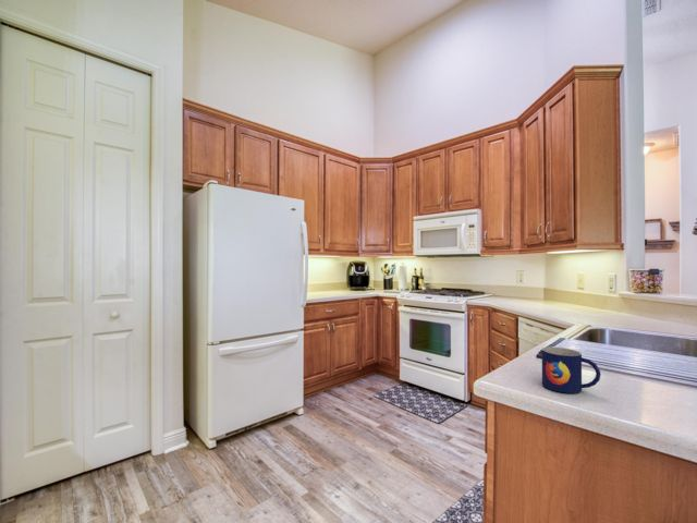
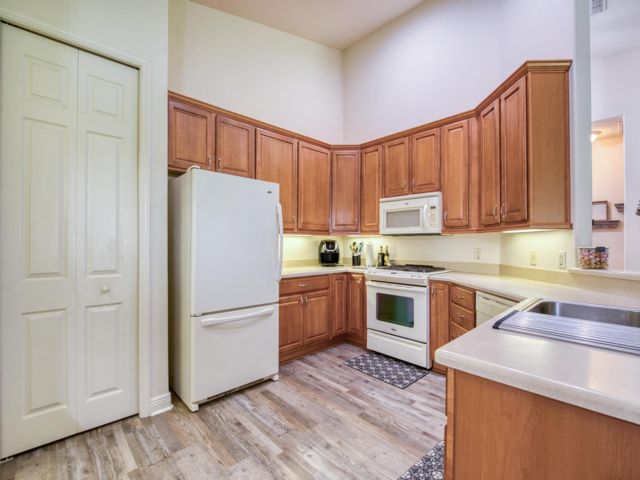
- mug [541,345,602,394]
